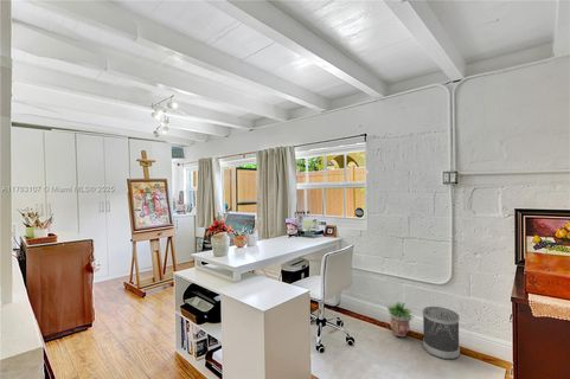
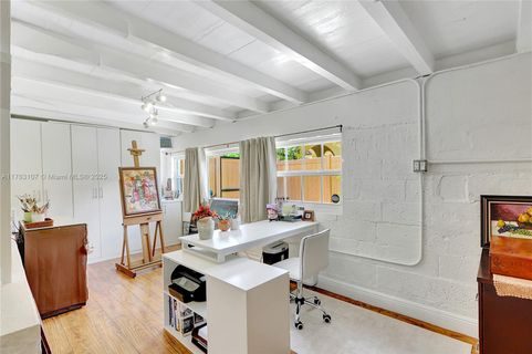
- potted plant [386,301,415,338]
- wastebasket [422,306,461,360]
